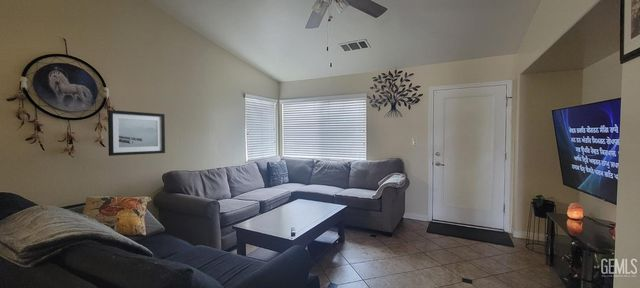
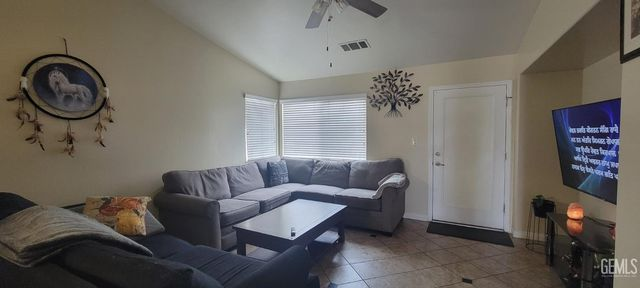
- wall art [107,109,166,157]
